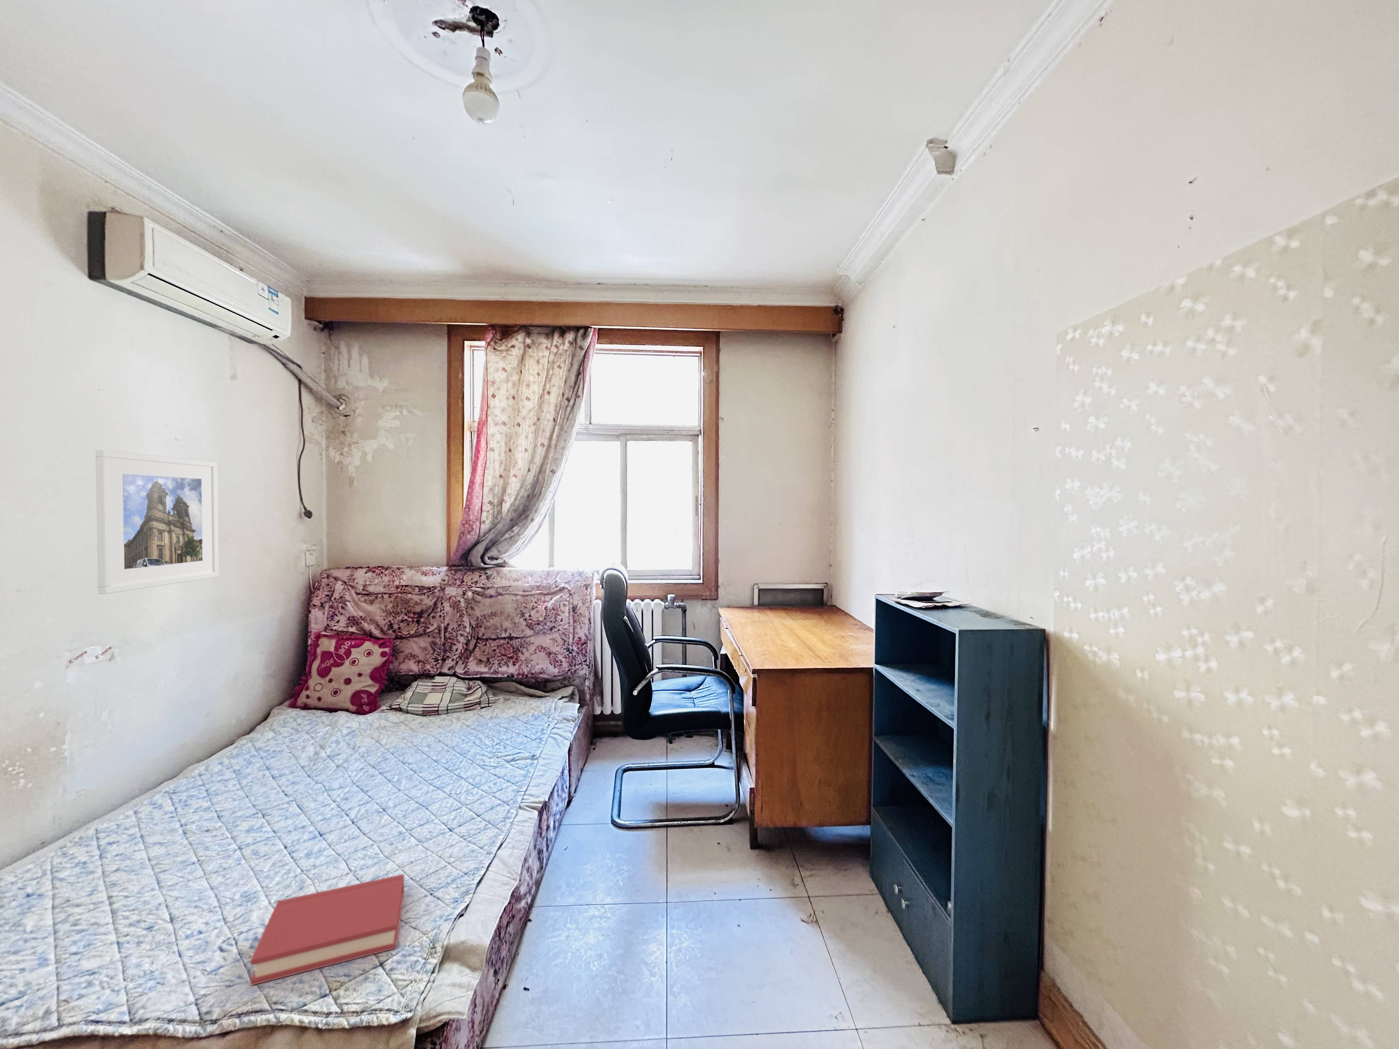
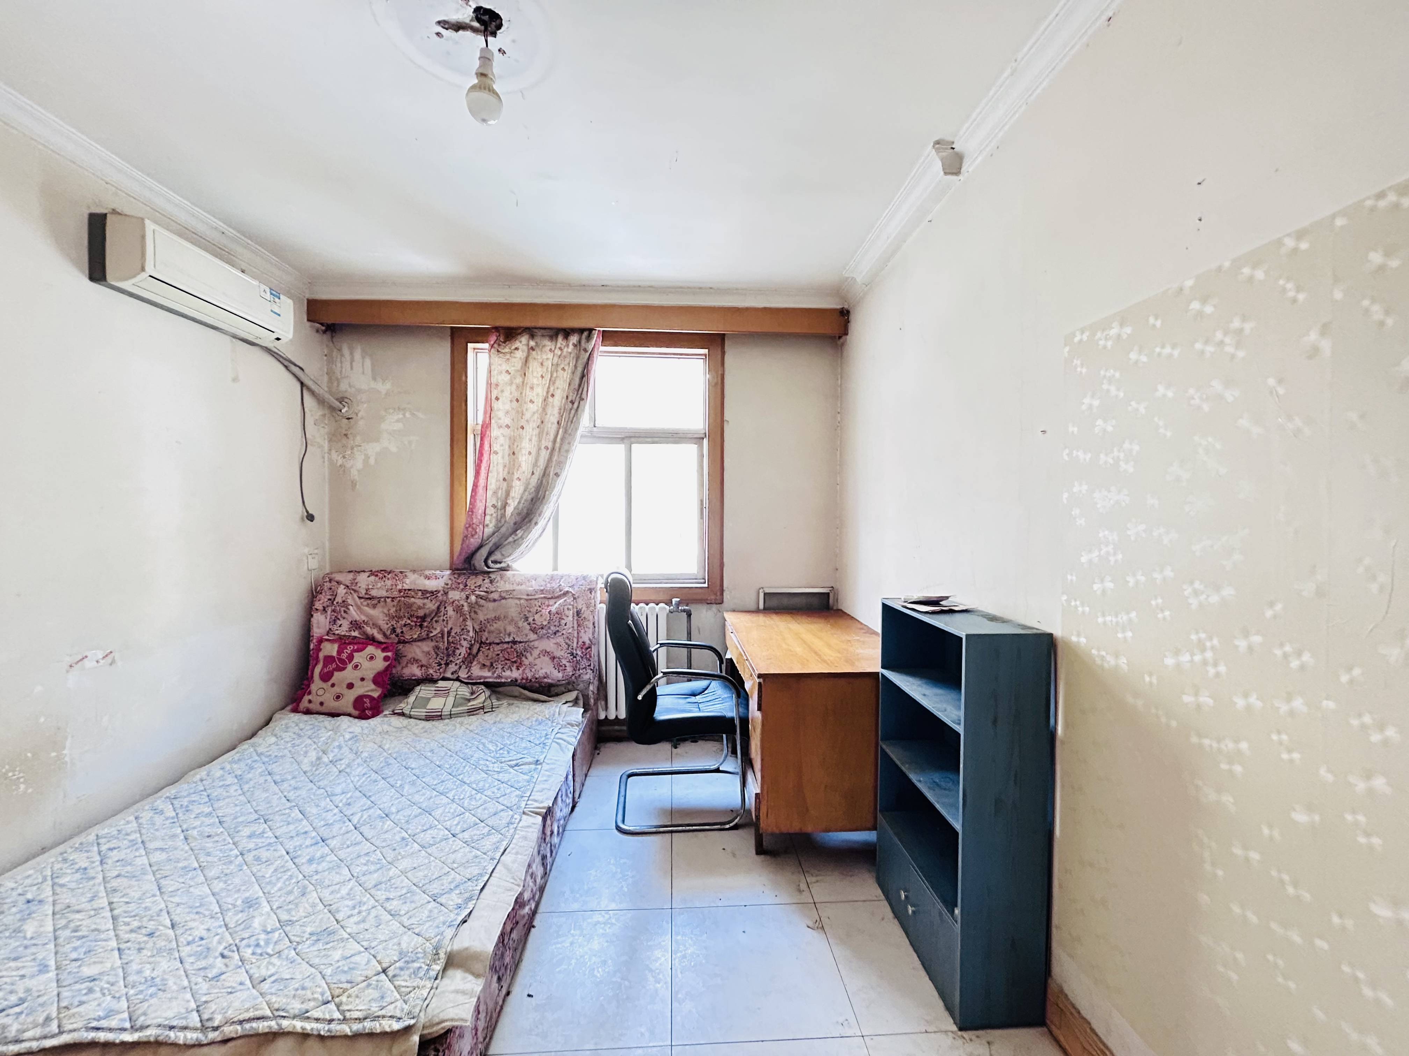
- hardback book [250,874,404,986]
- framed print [96,450,219,595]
